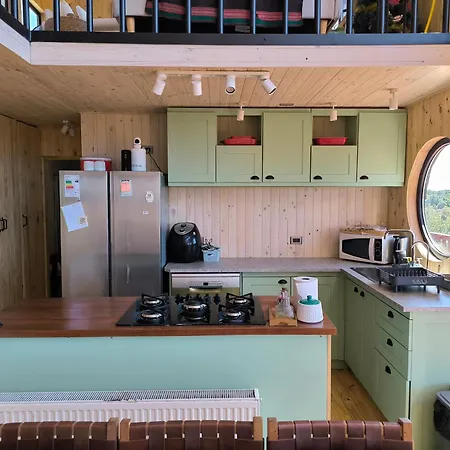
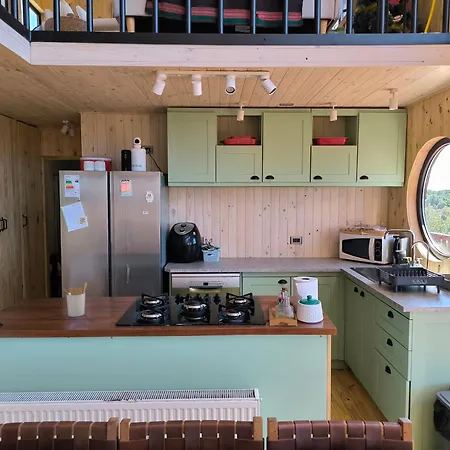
+ utensil holder [62,281,88,318]
